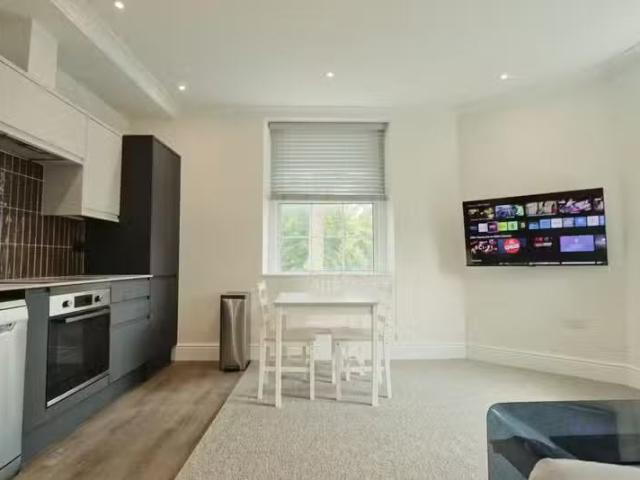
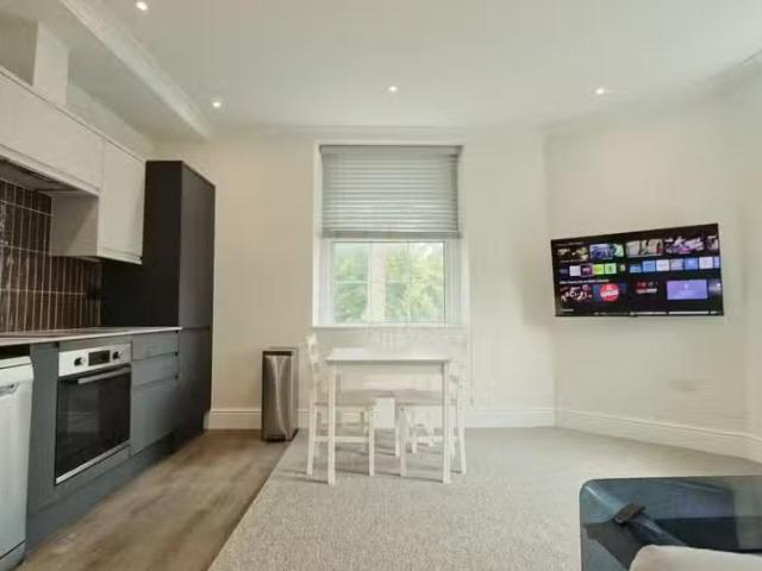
+ remote control [612,501,647,525]
